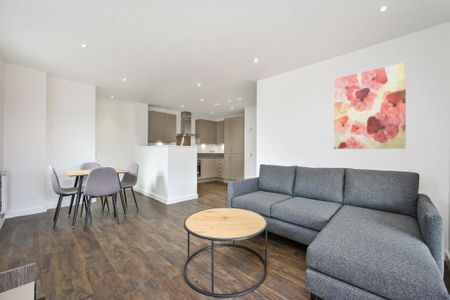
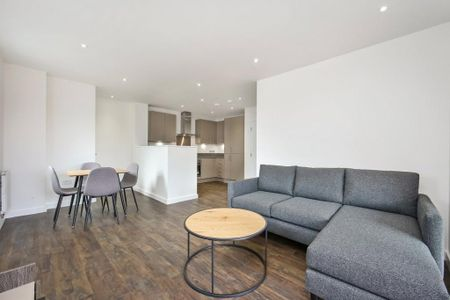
- wall art [333,61,407,150]
